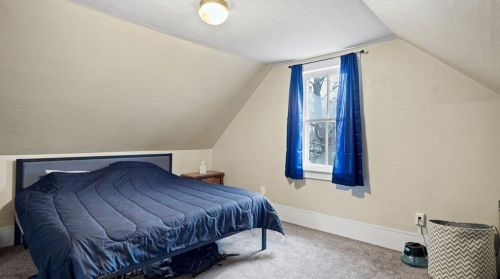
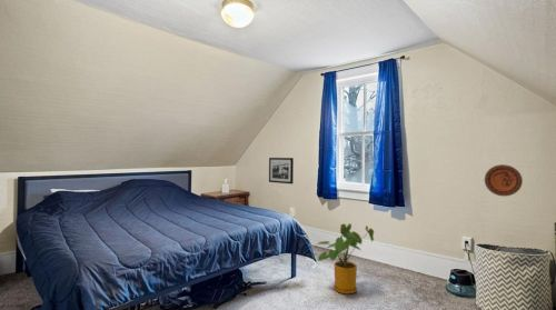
+ picture frame [268,157,295,186]
+ house plant [316,222,375,296]
+ decorative plate [484,163,524,197]
